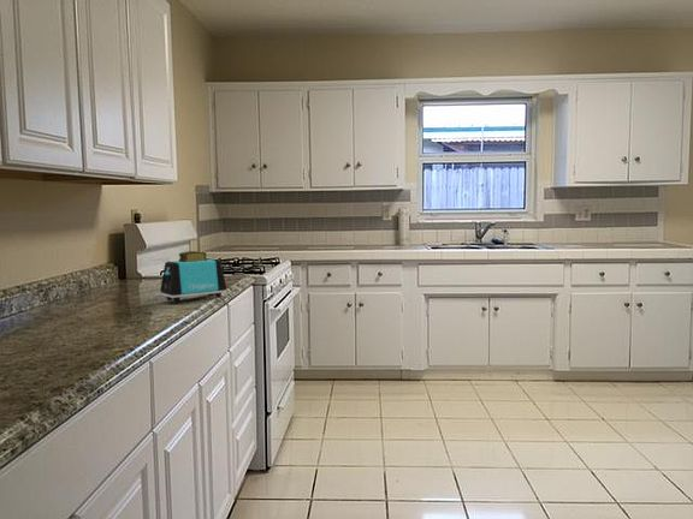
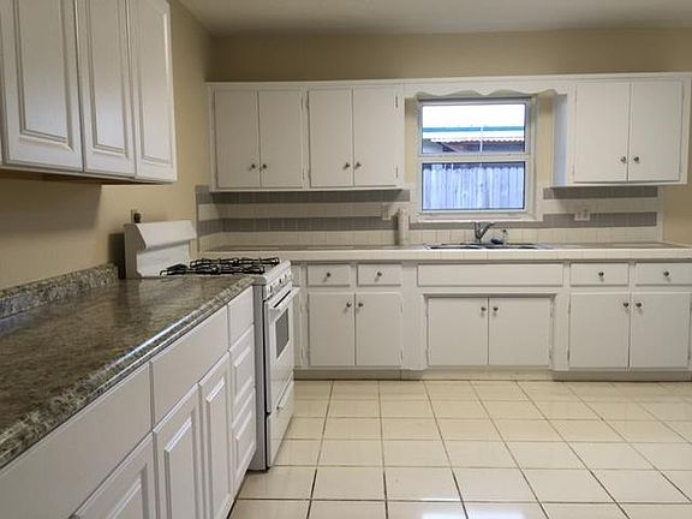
- toaster [159,250,227,304]
